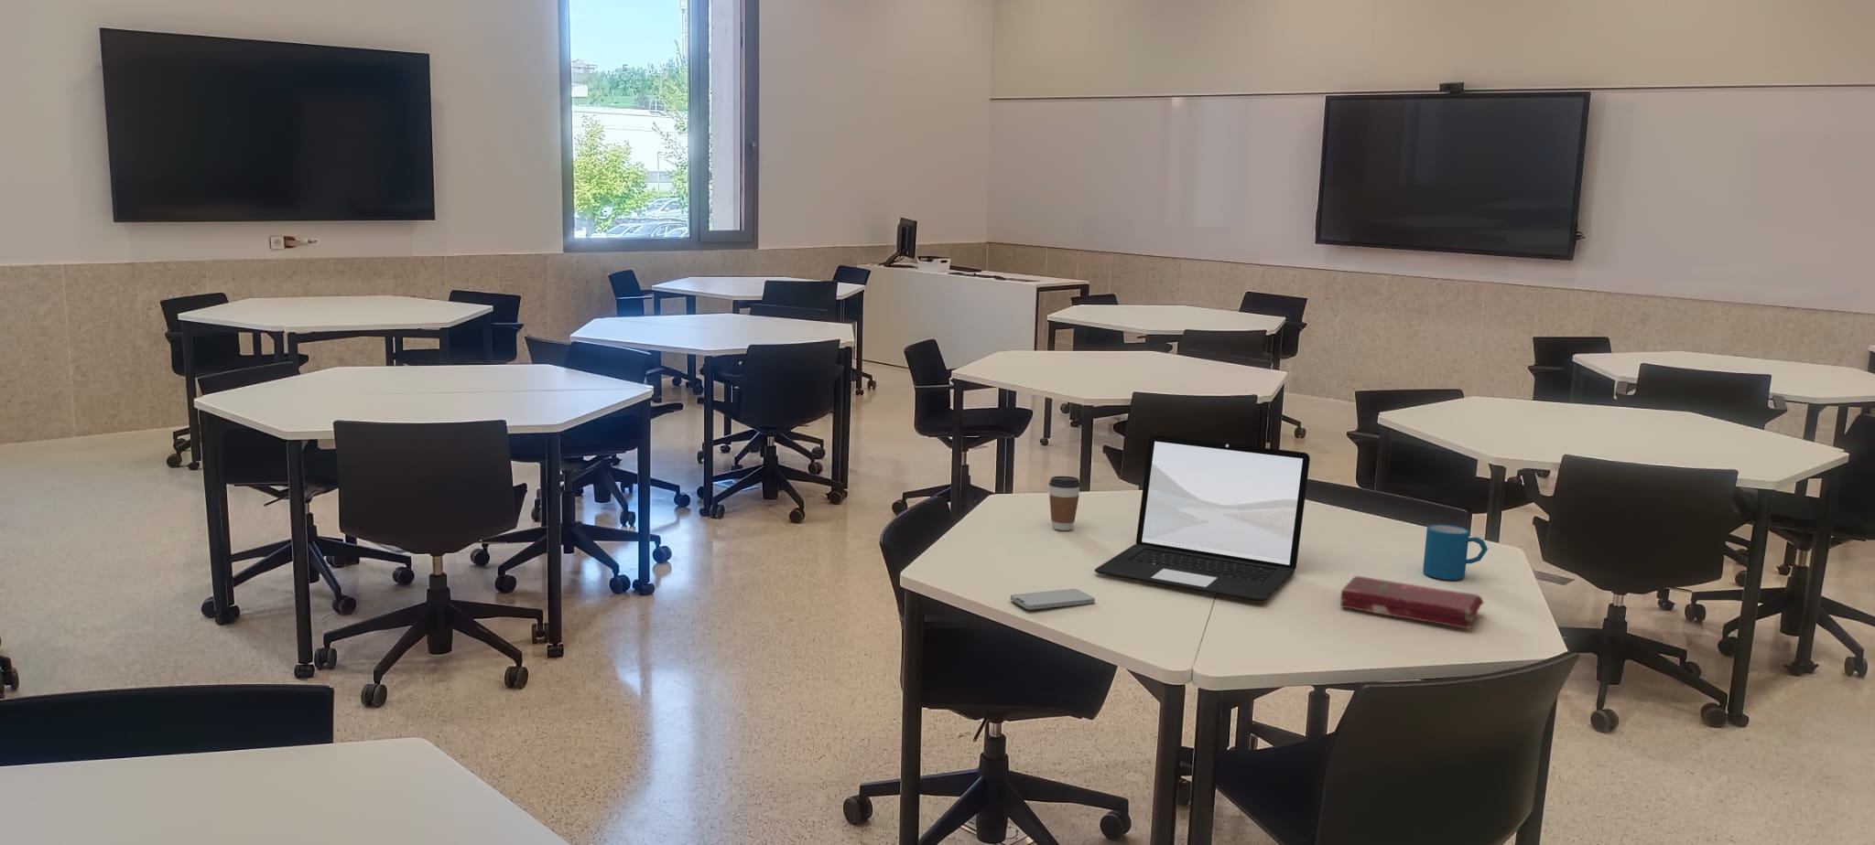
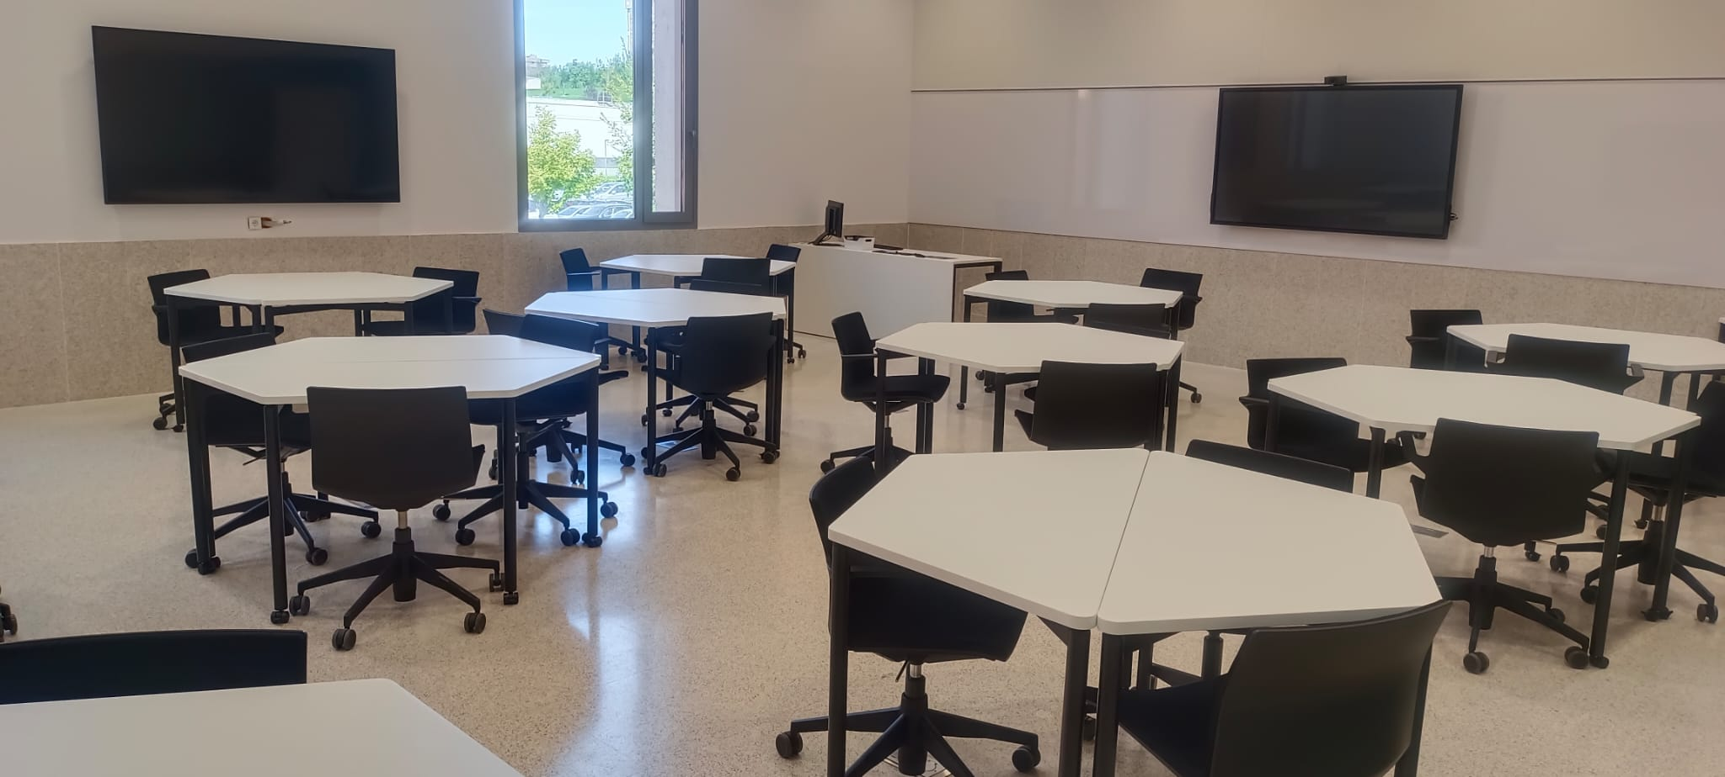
- book [1339,575,1485,629]
- coffee cup [1049,476,1081,532]
- laptop [1094,434,1311,601]
- smartphone [1009,588,1095,610]
- mug [1422,523,1489,581]
